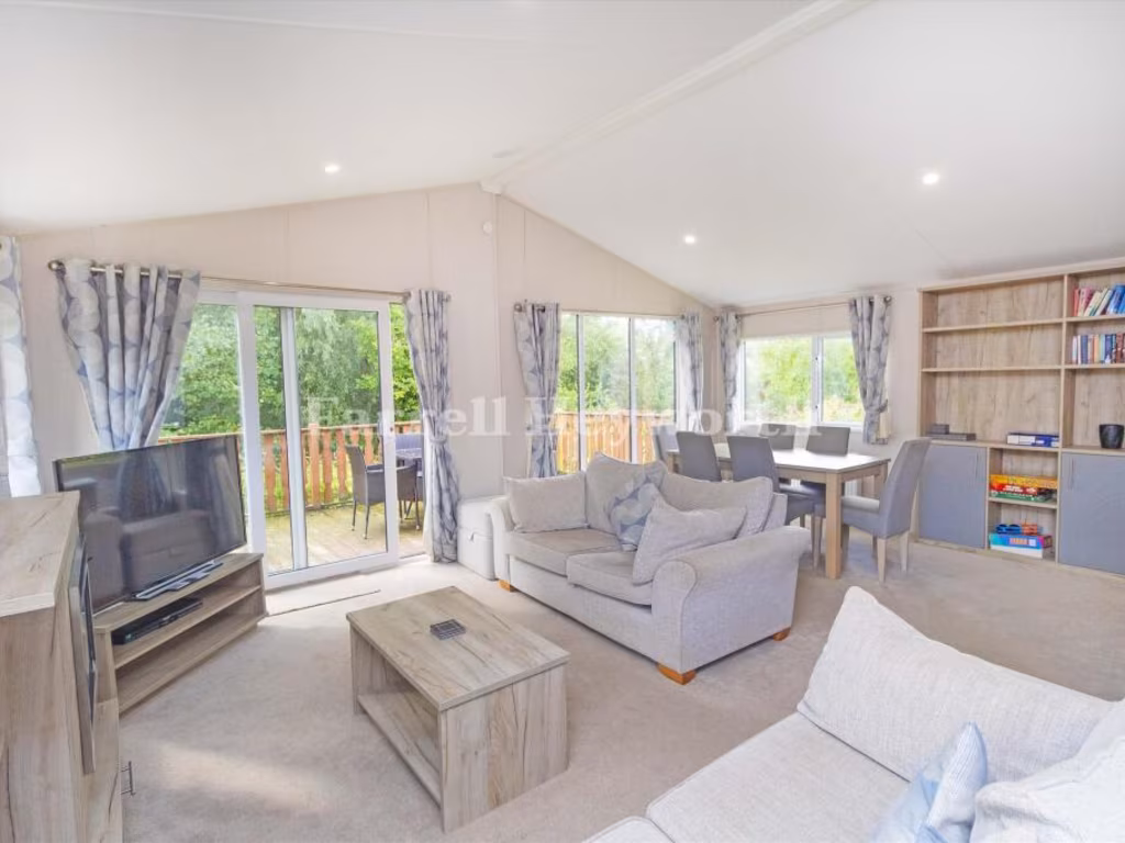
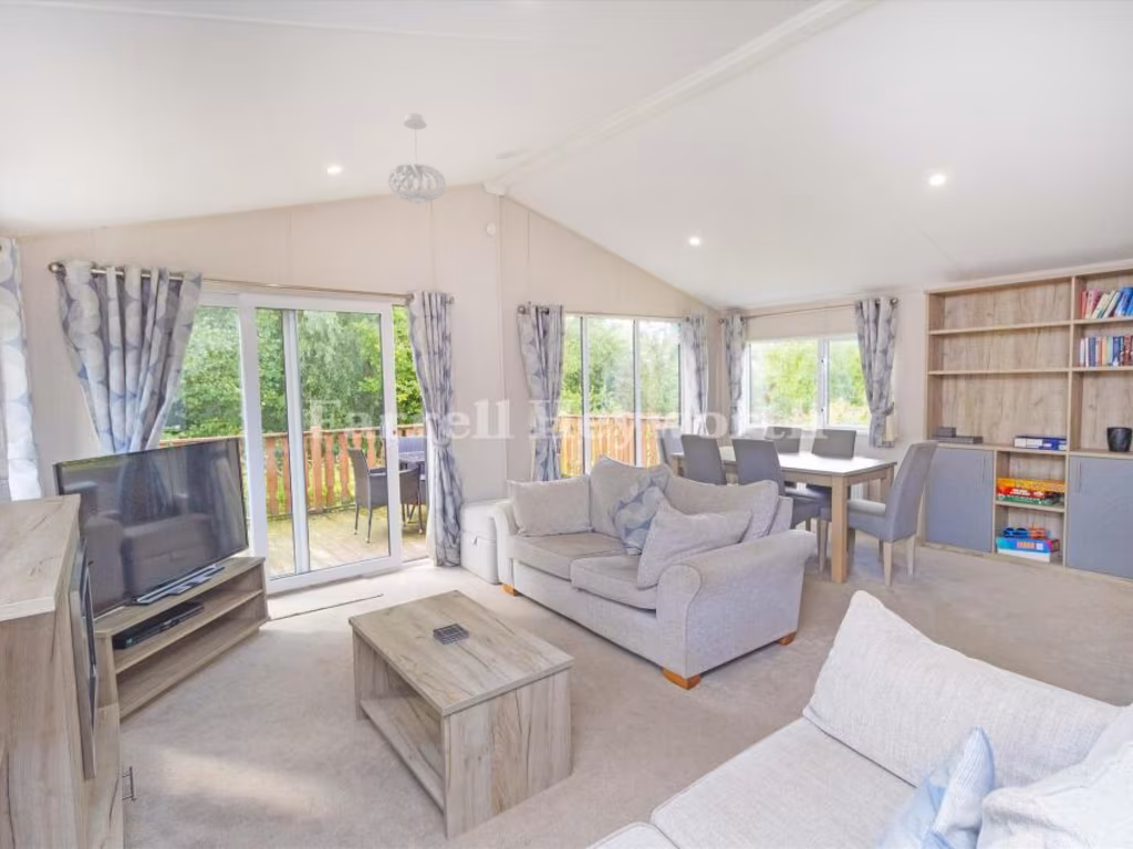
+ pendant light [386,112,448,206]
